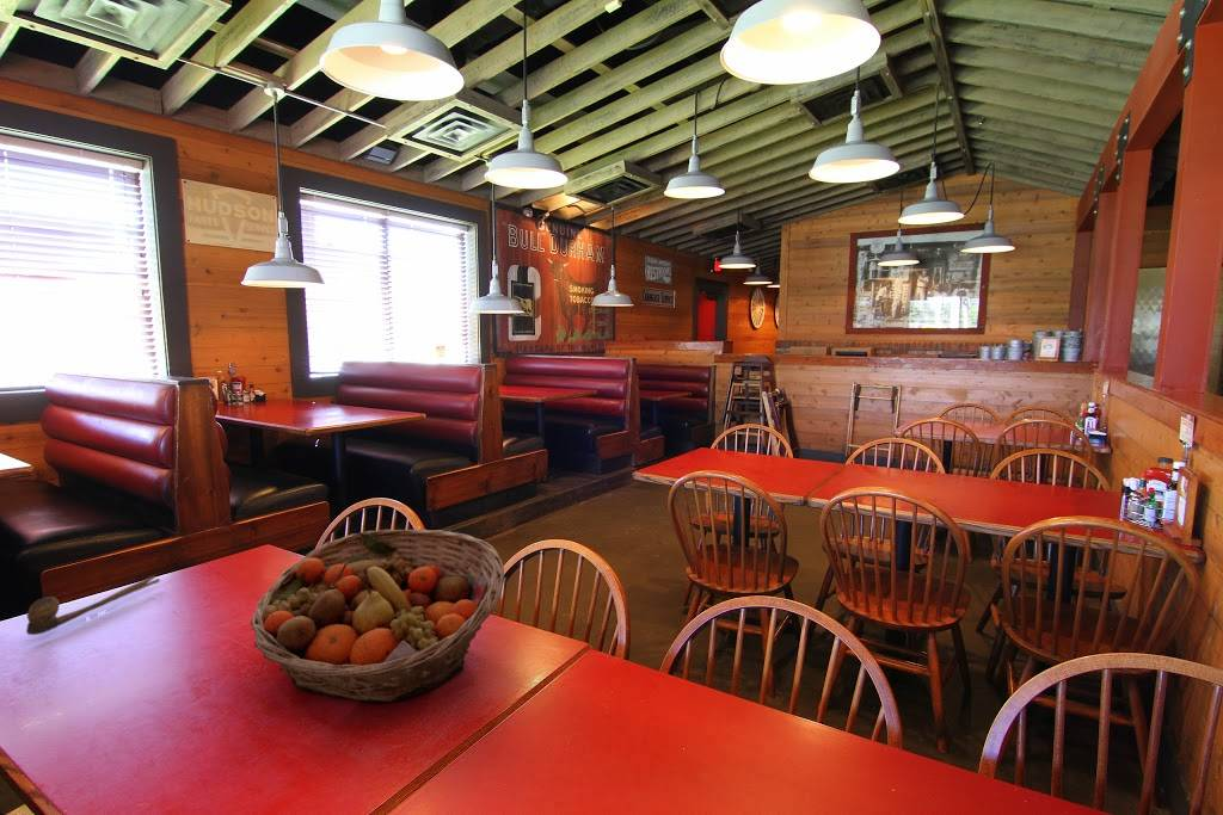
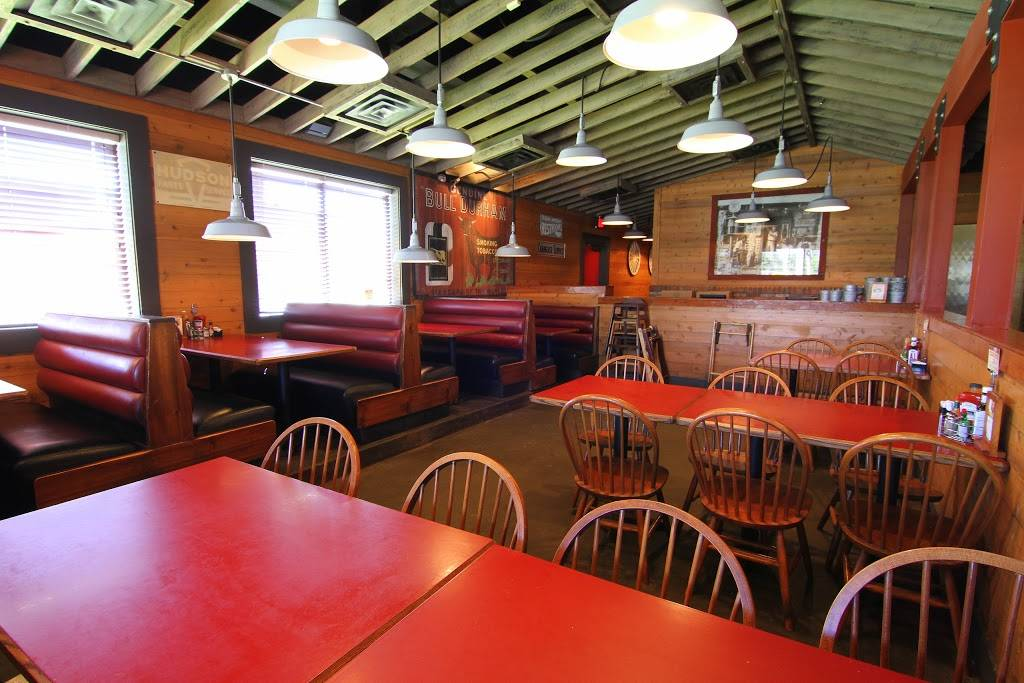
- fruit basket [250,529,505,703]
- spoon [25,574,161,636]
